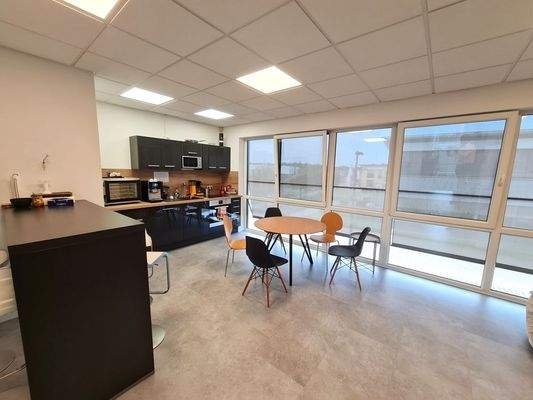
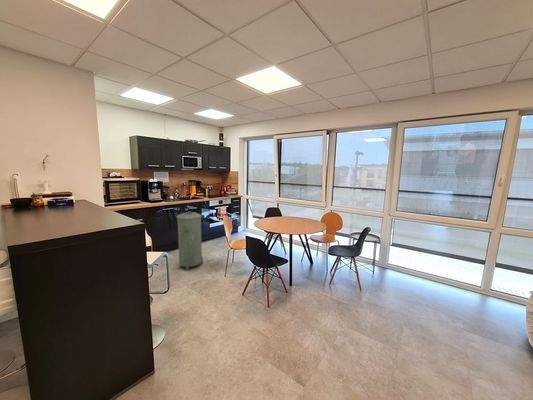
+ trash can [176,210,204,271]
